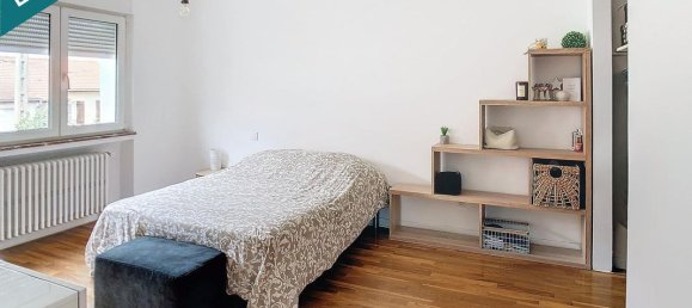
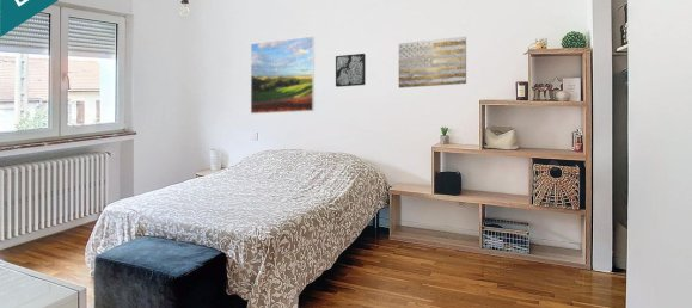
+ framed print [250,36,316,115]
+ wall art [398,36,467,90]
+ wall art [335,53,367,88]
